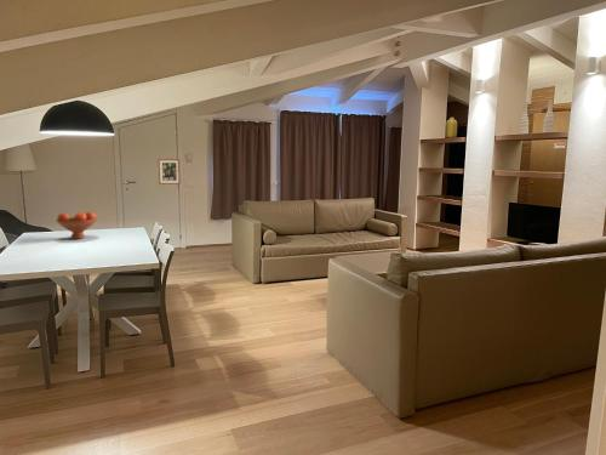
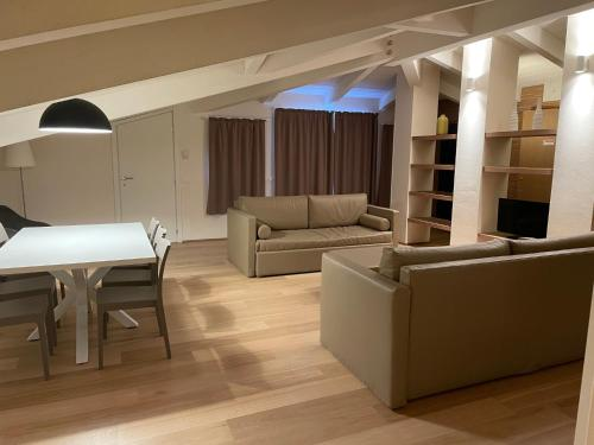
- fruit bowl [55,210,98,240]
- wall art [158,158,182,186]
